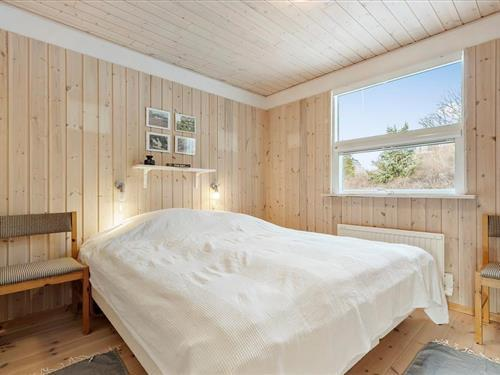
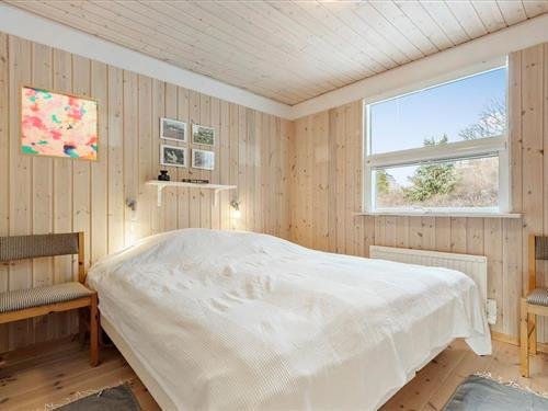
+ wall art [18,81,102,163]
